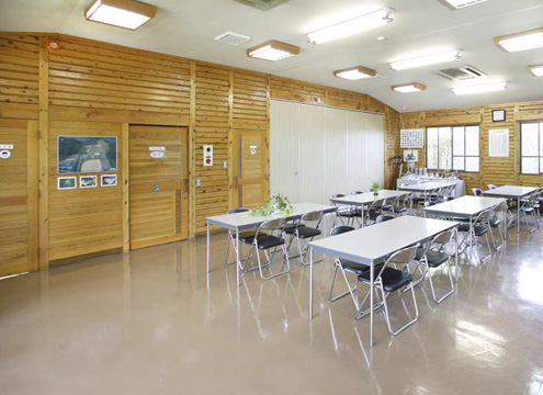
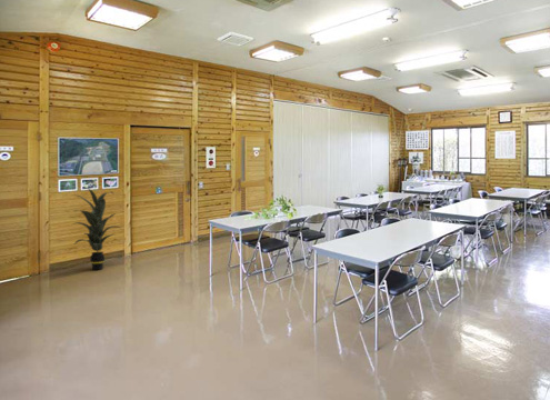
+ indoor plant [72,187,121,271]
